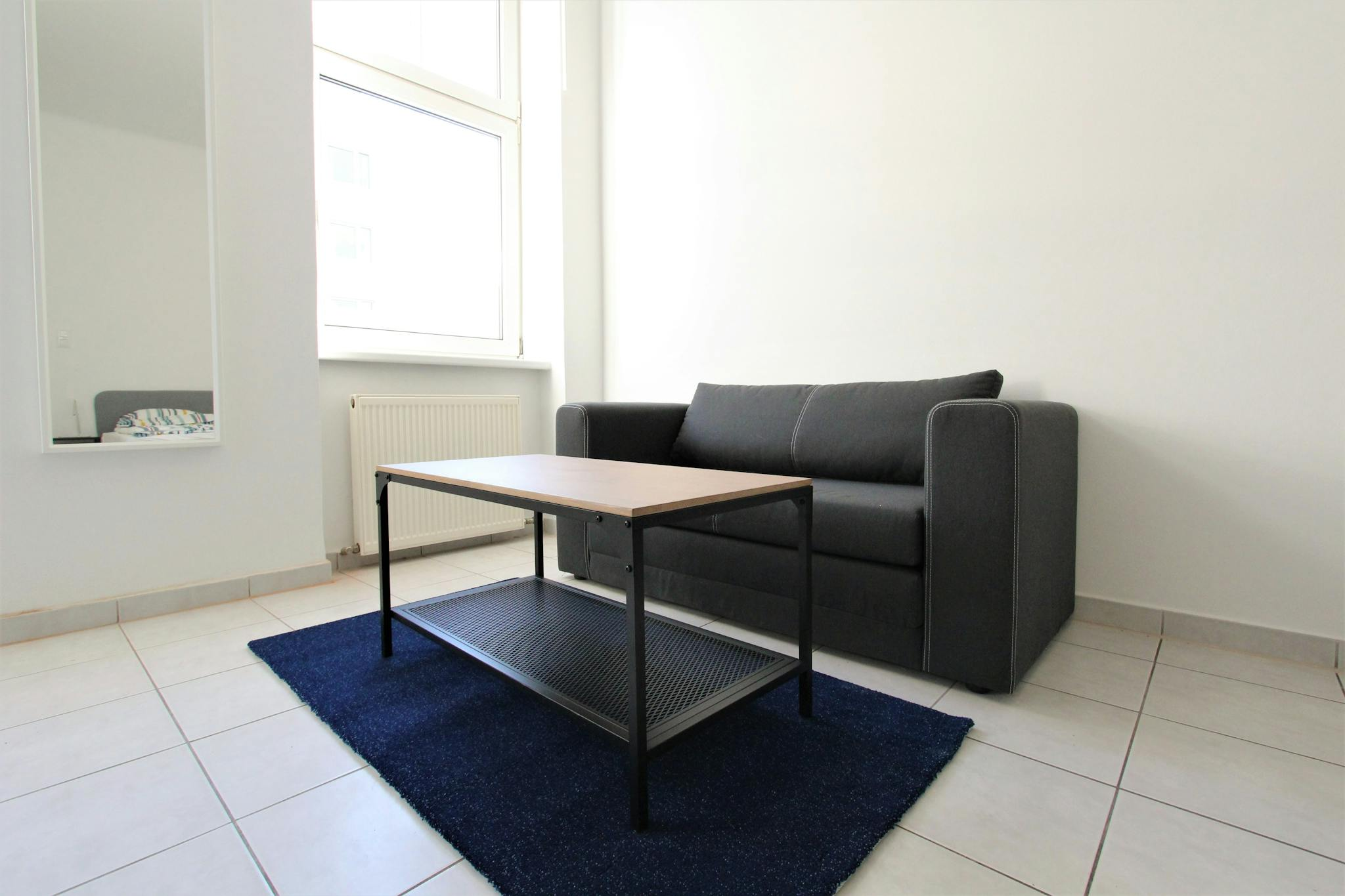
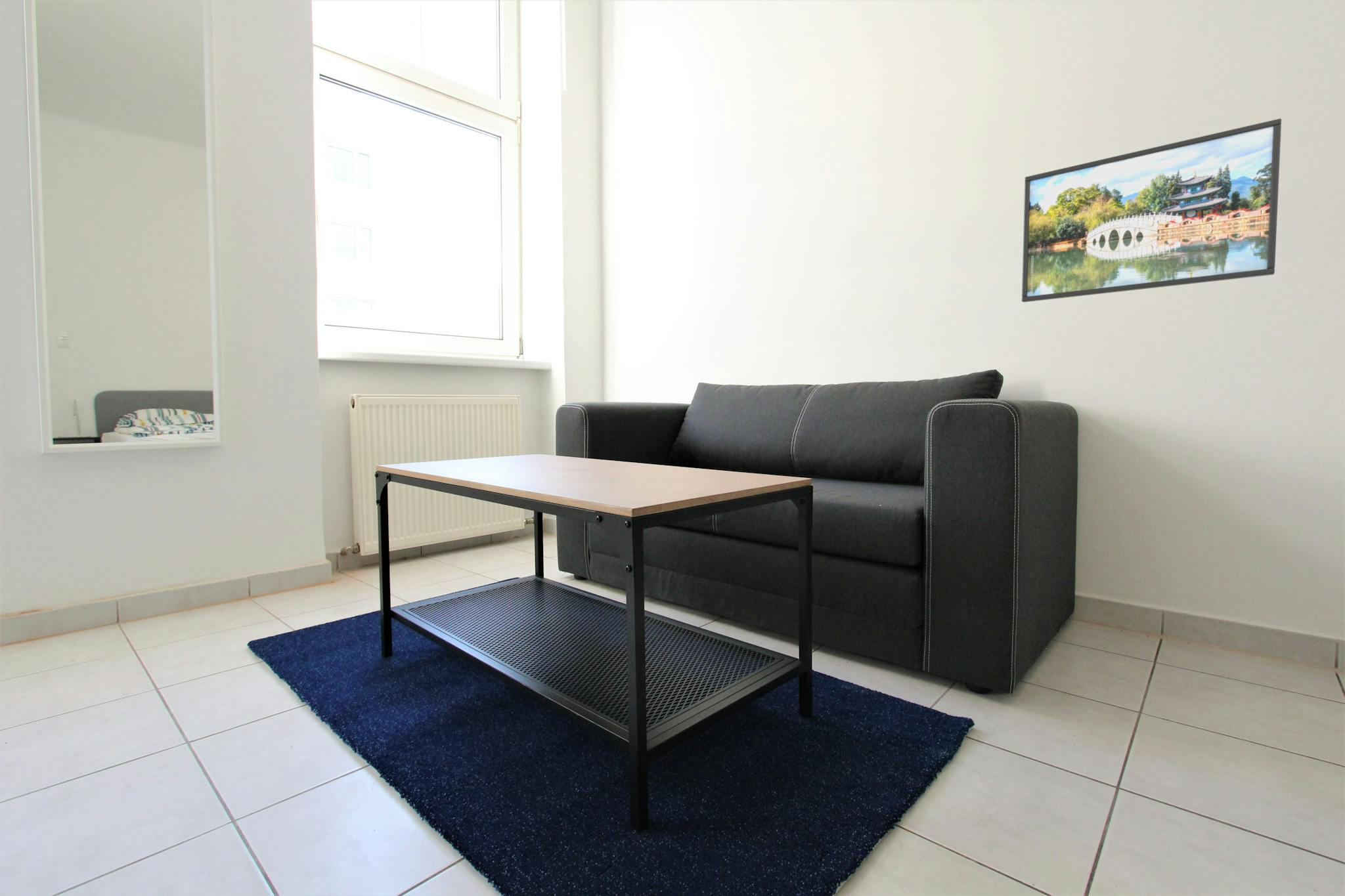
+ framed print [1021,118,1282,303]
